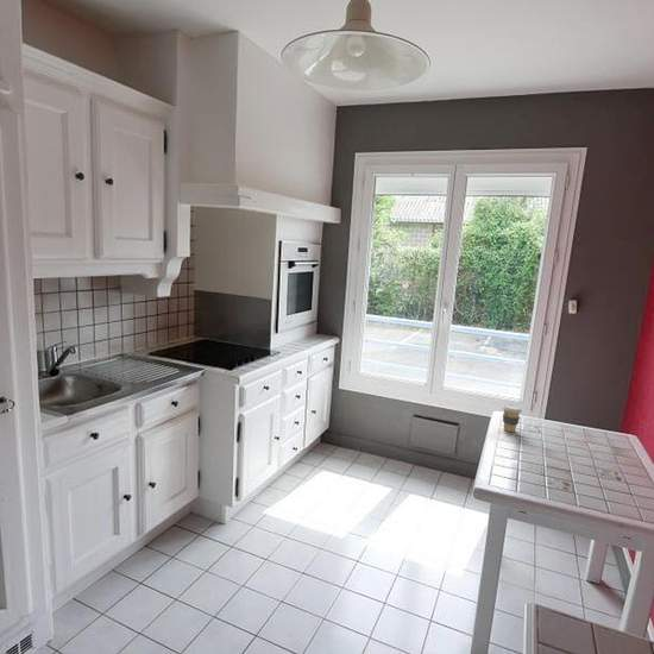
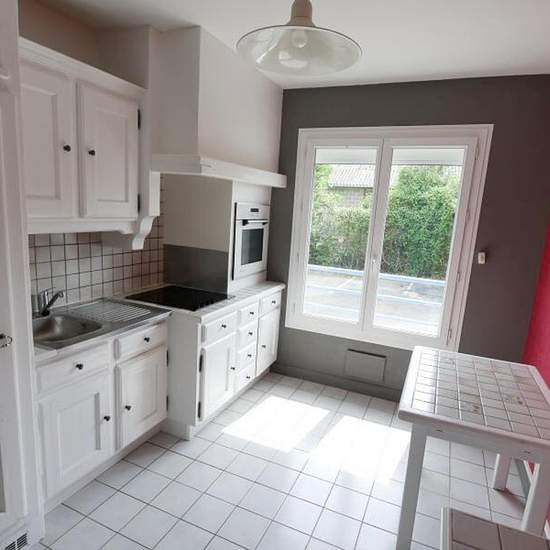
- coffee cup [502,403,523,433]
